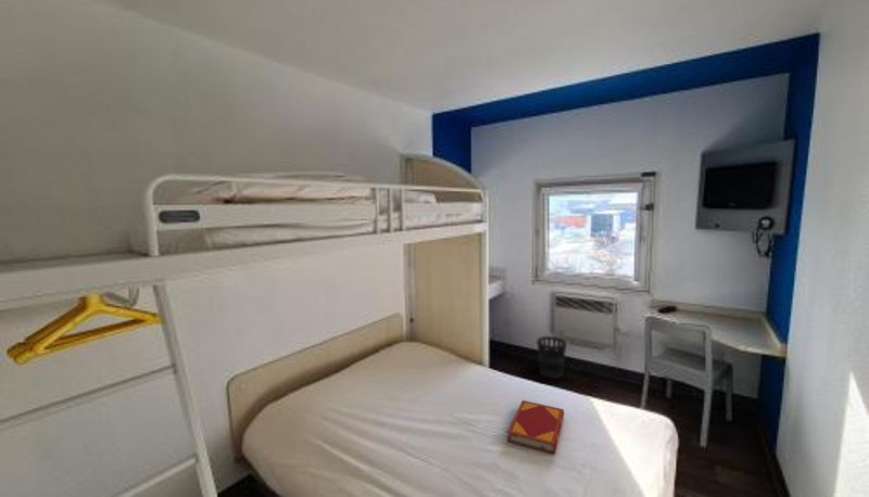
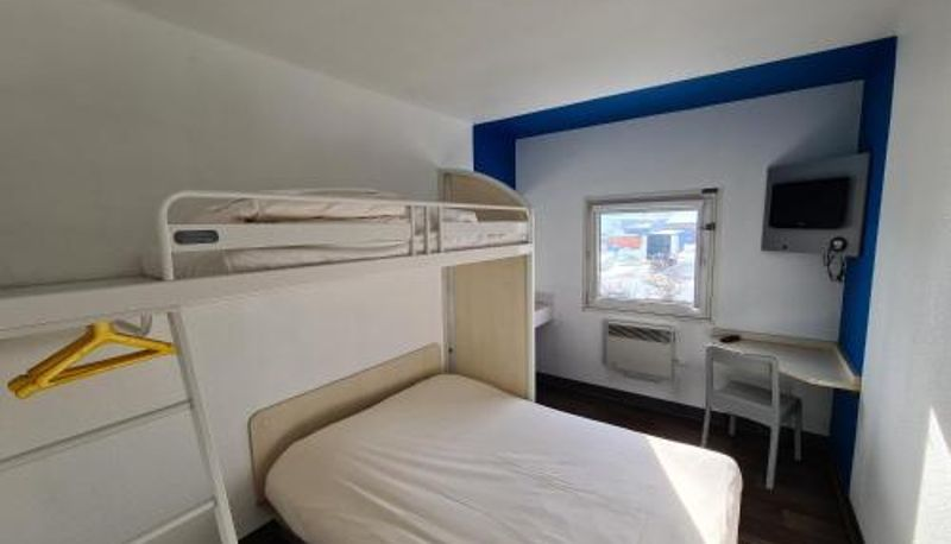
- wastebasket [536,335,568,380]
- hardback book [506,399,565,455]
